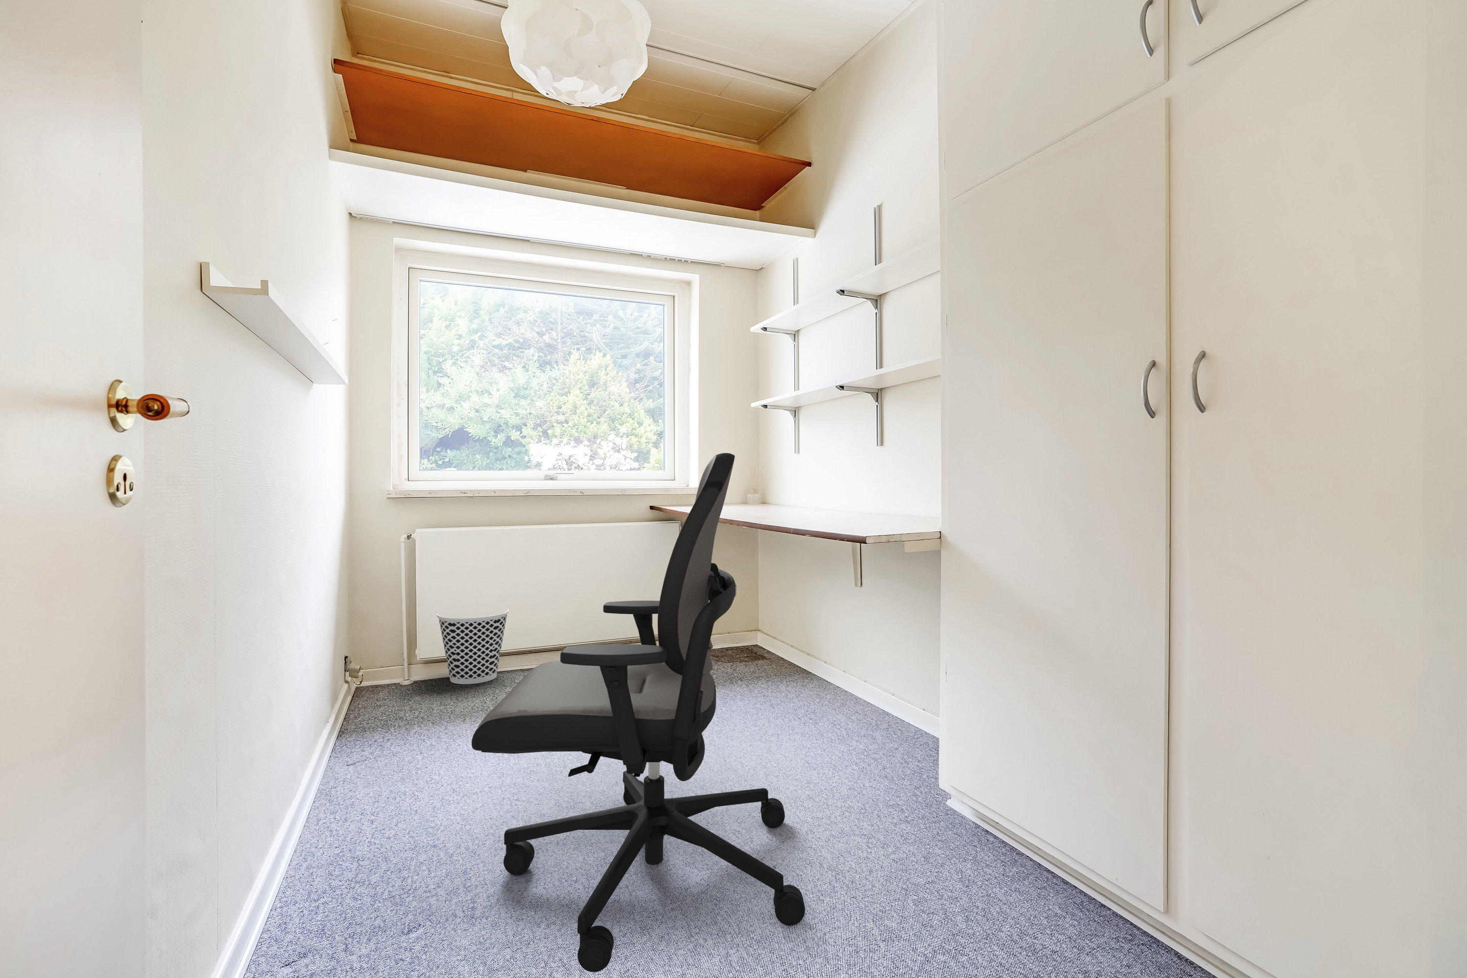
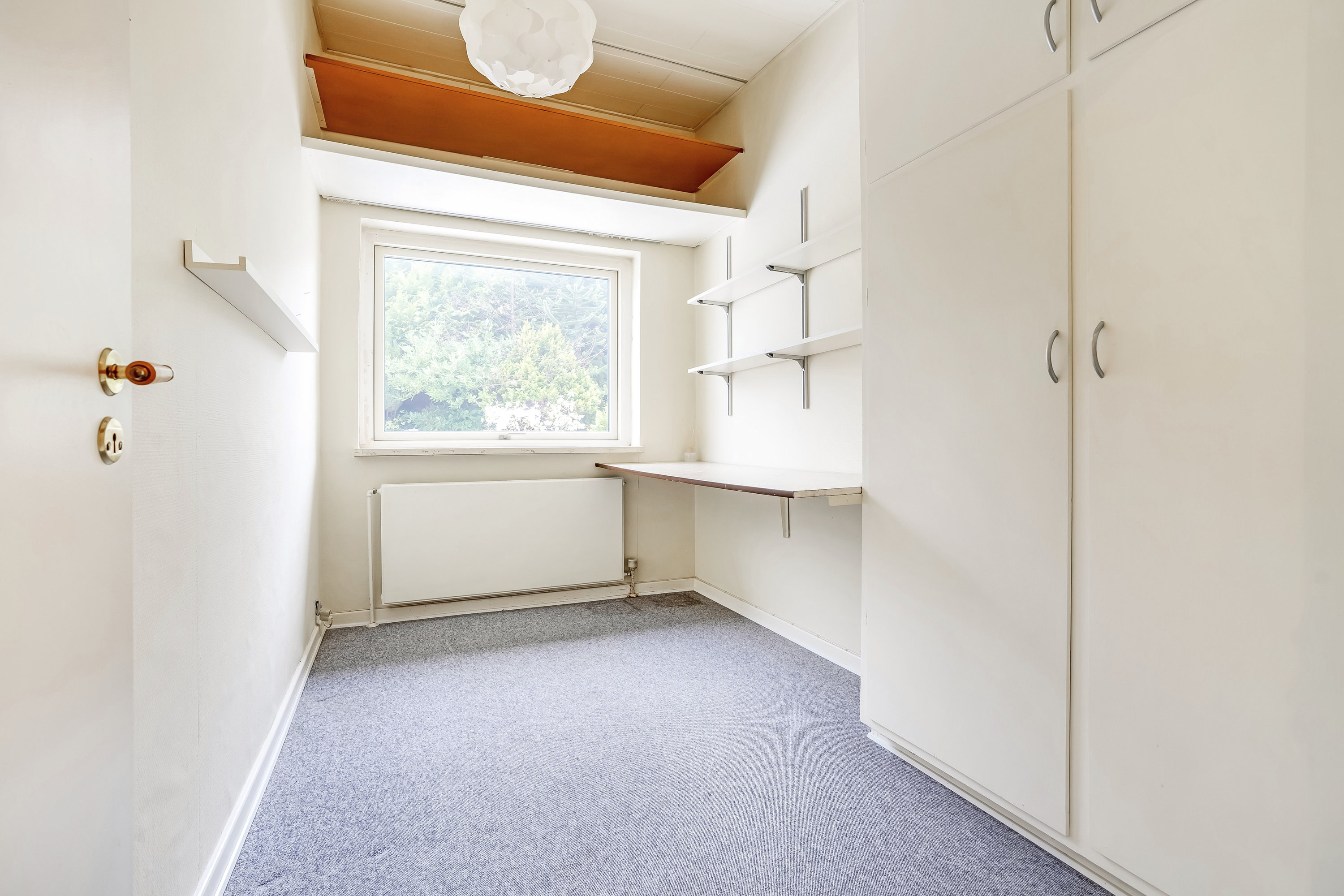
- office chair [470,452,806,973]
- wastebasket [437,609,509,684]
